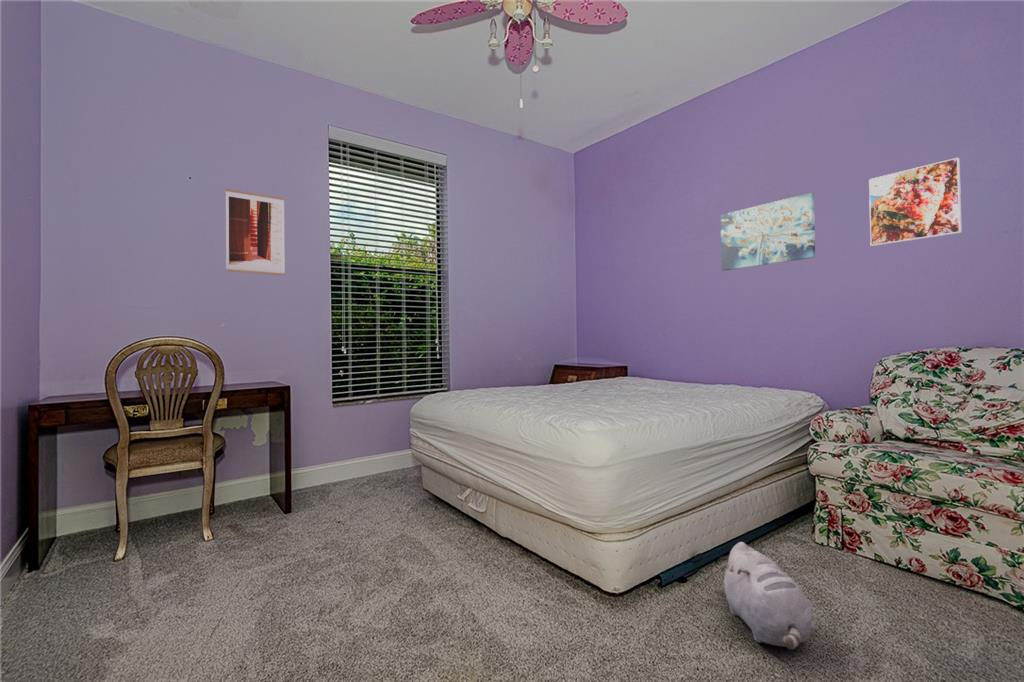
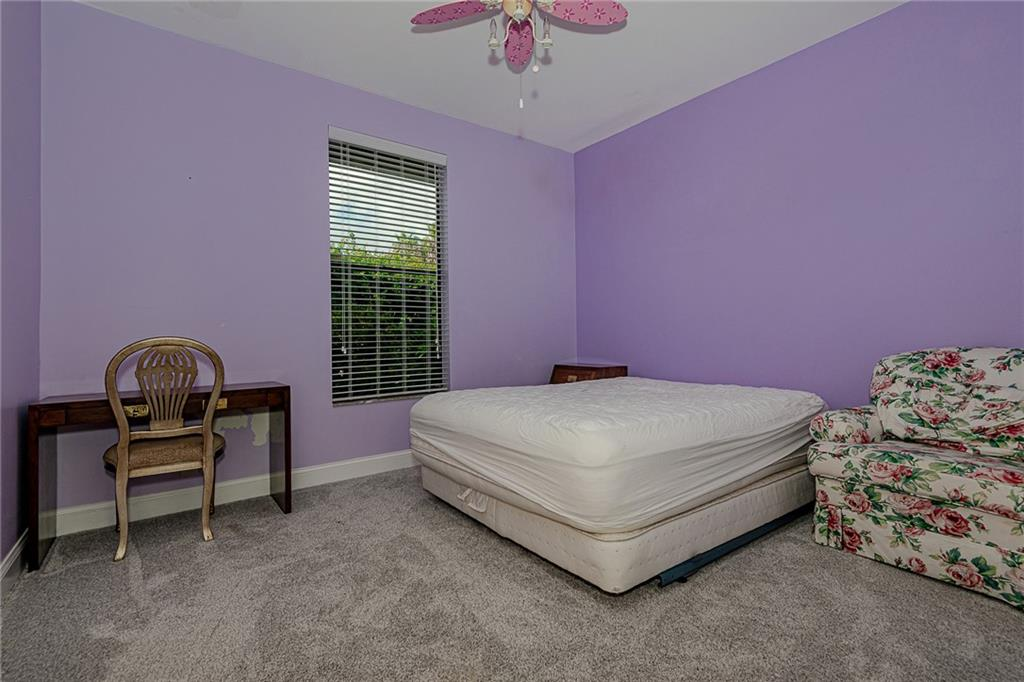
- wall art [720,192,816,272]
- wall art [225,188,286,276]
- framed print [868,157,962,247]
- plush toy [718,541,816,650]
